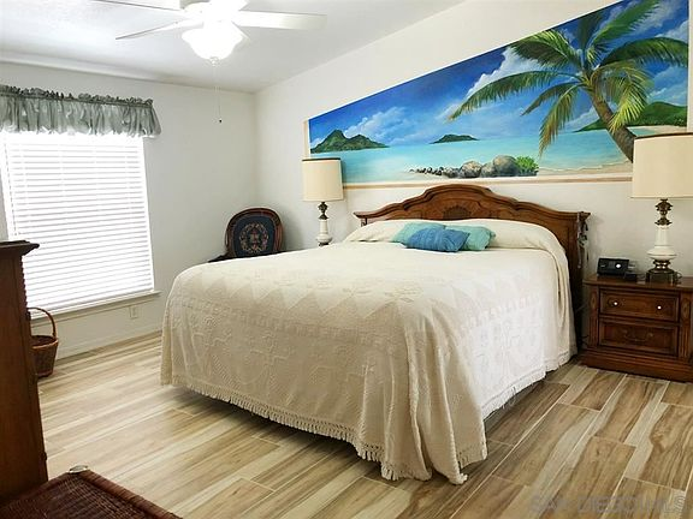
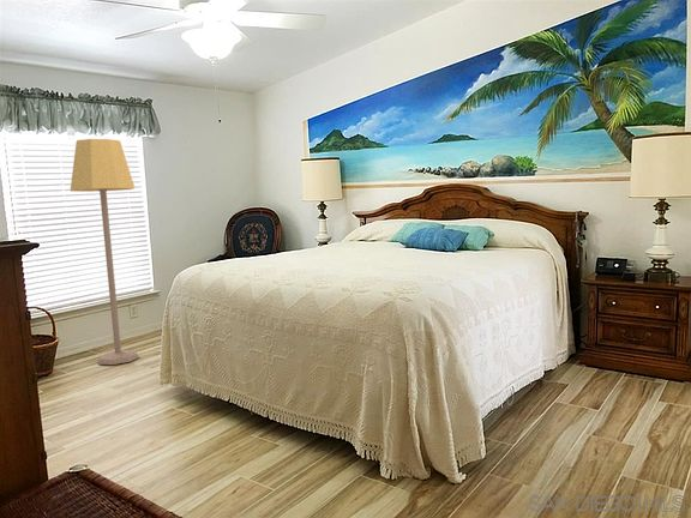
+ lamp [70,138,140,366]
